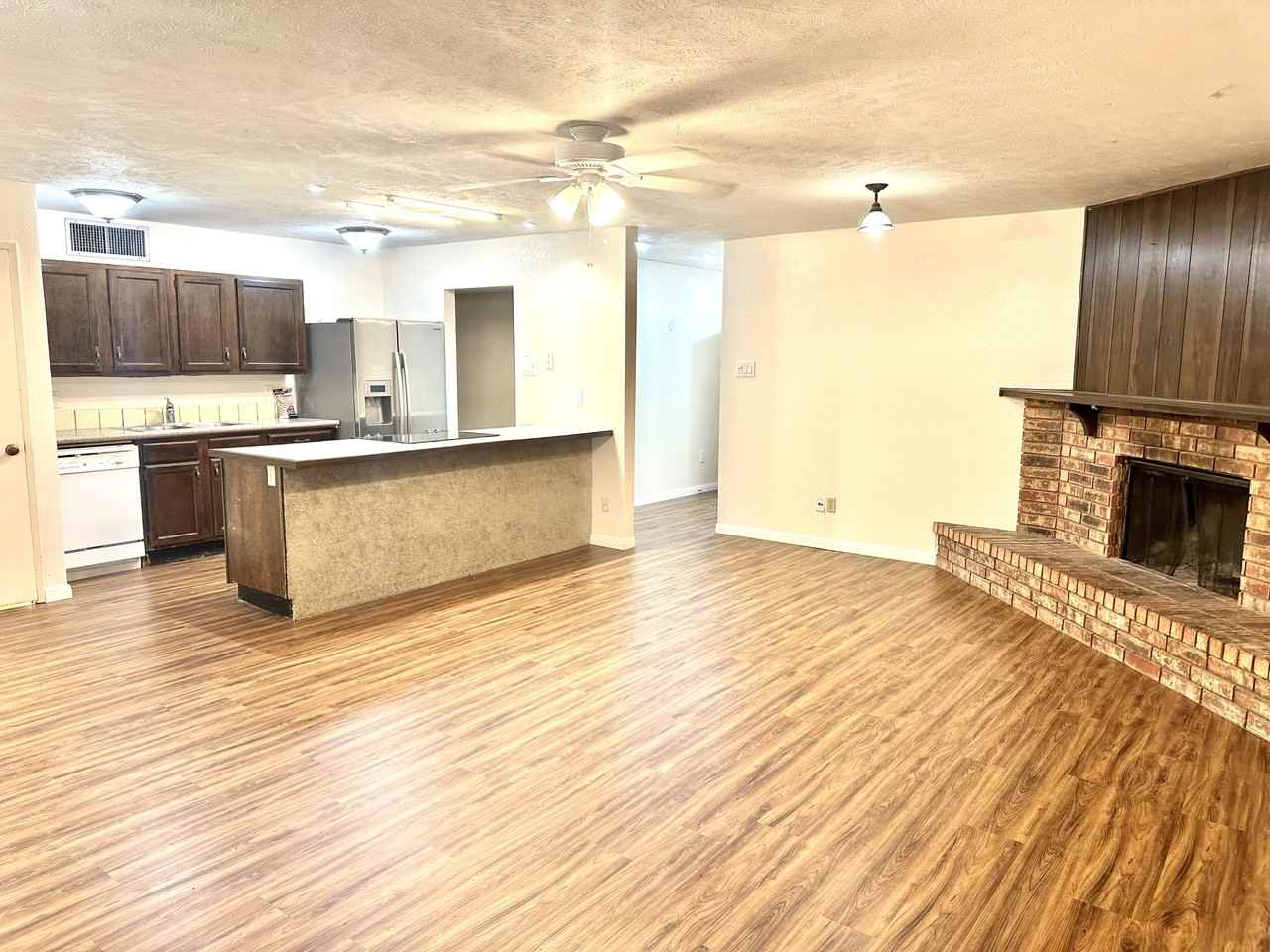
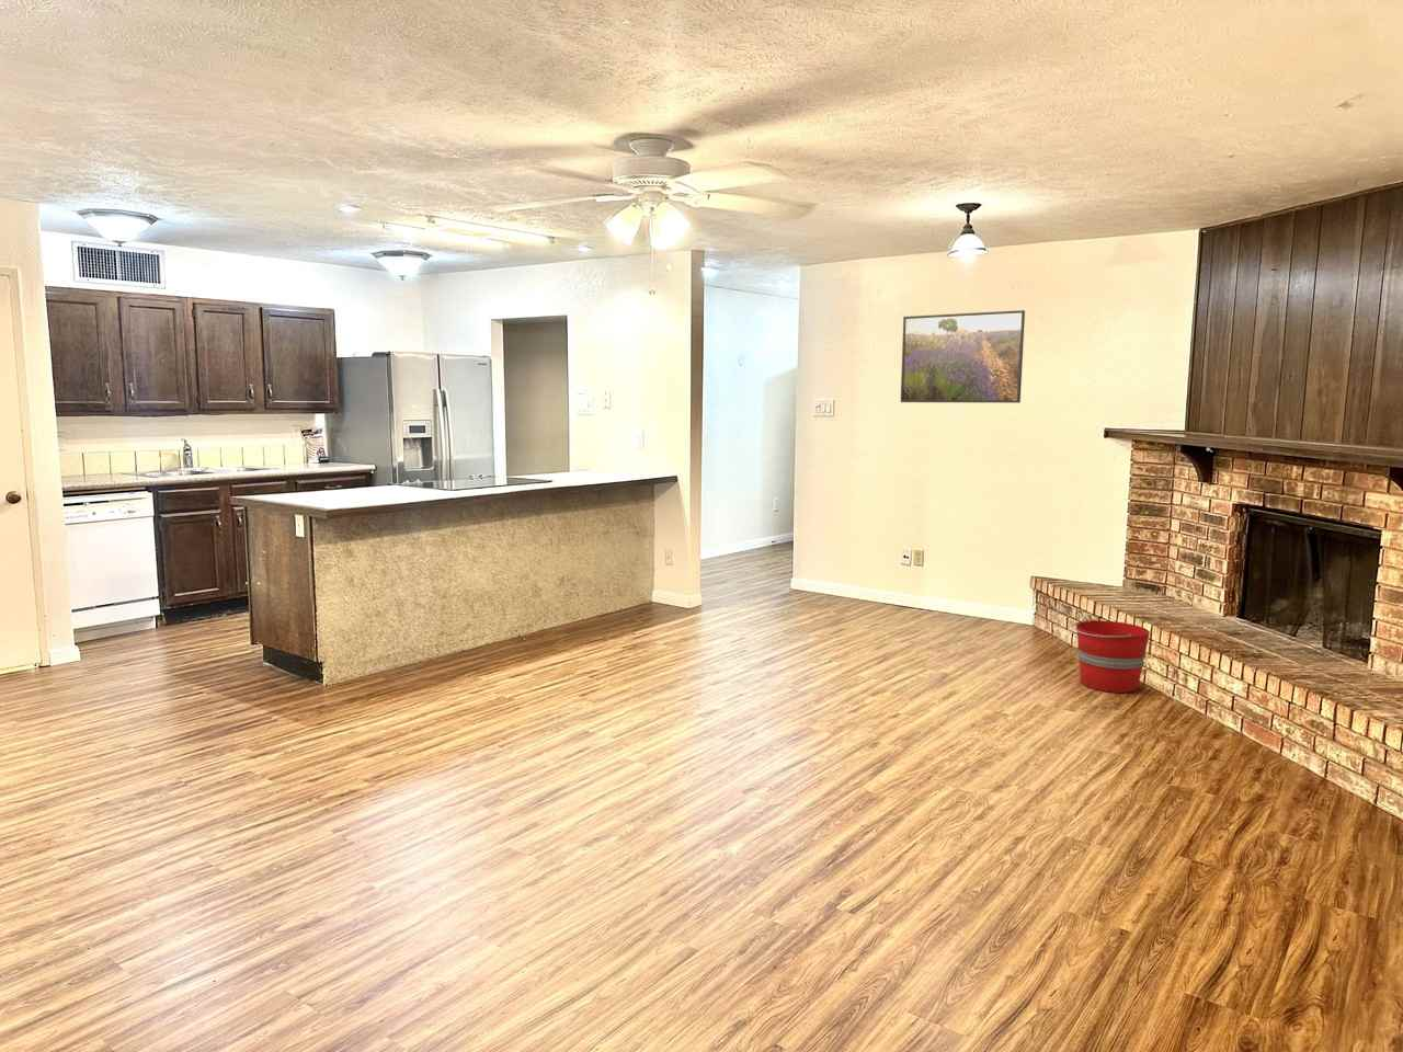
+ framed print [900,309,1026,404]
+ bucket [1070,617,1151,694]
